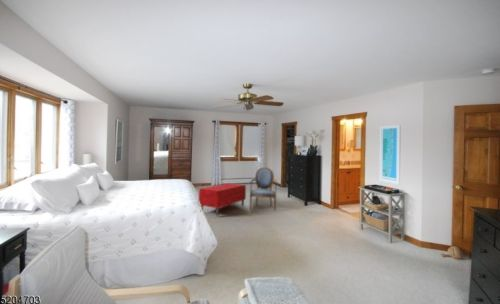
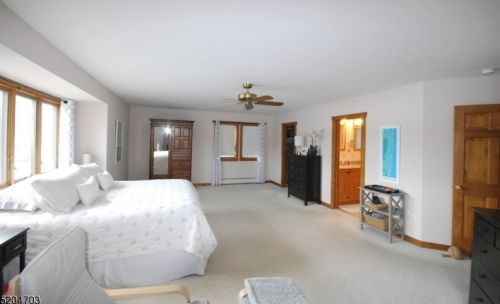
- armchair [249,167,278,212]
- bench [198,182,247,217]
